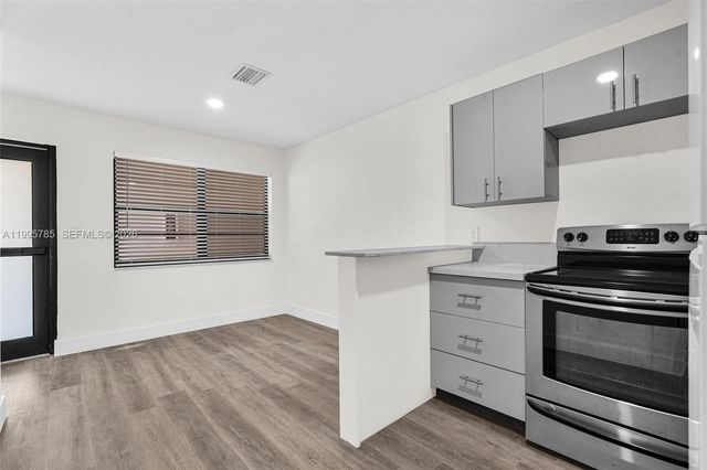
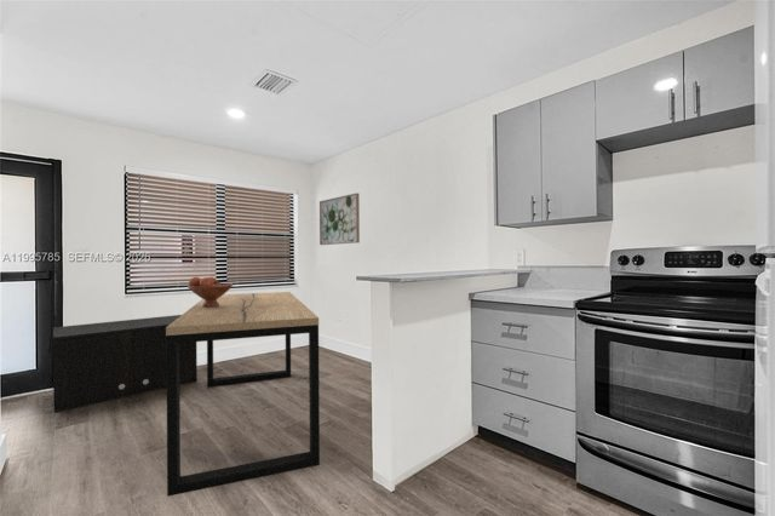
+ wall art [318,191,361,246]
+ dining table [166,291,321,498]
+ fruit bowl [186,276,234,308]
+ storage cabinet [52,314,199,413]
